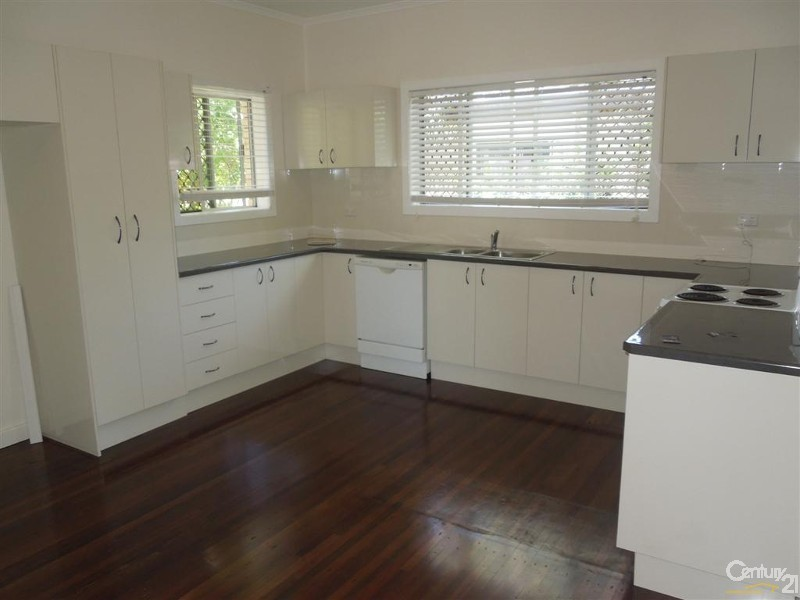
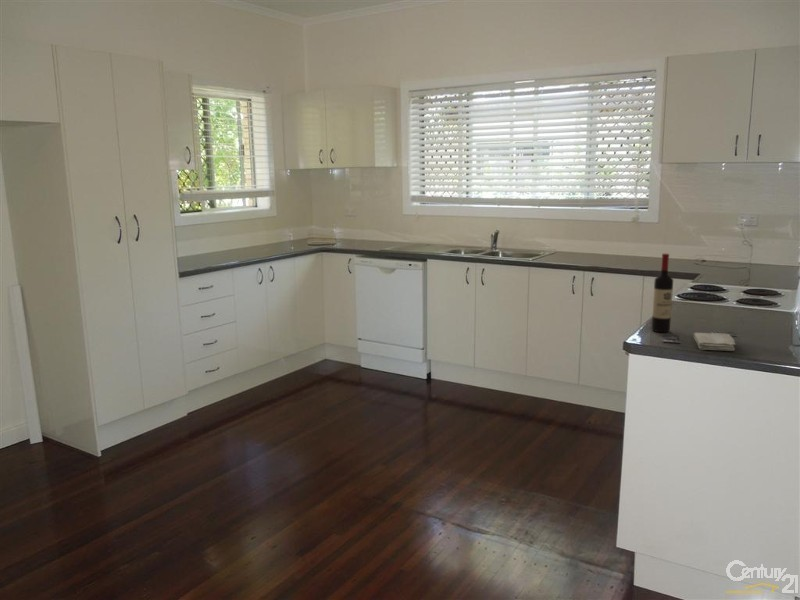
+ washcloth [692,332,736,352]
+ wine bottle [651,253,674,333]
